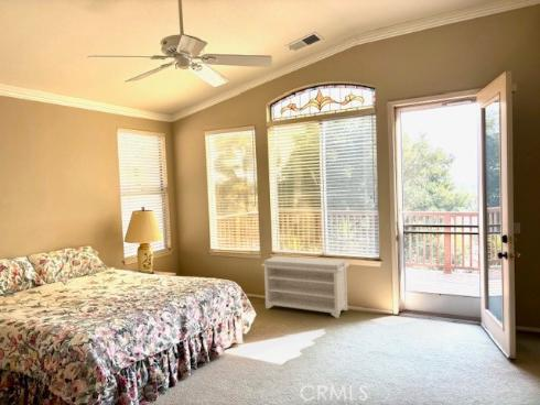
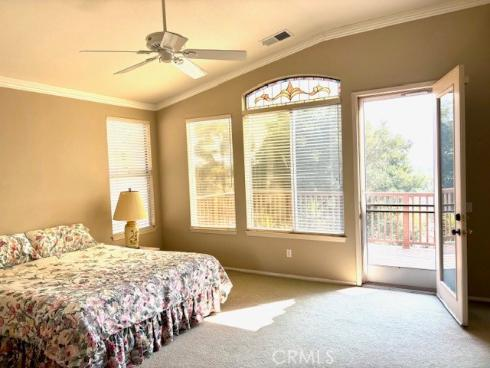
- bench [260,255,350,319]
